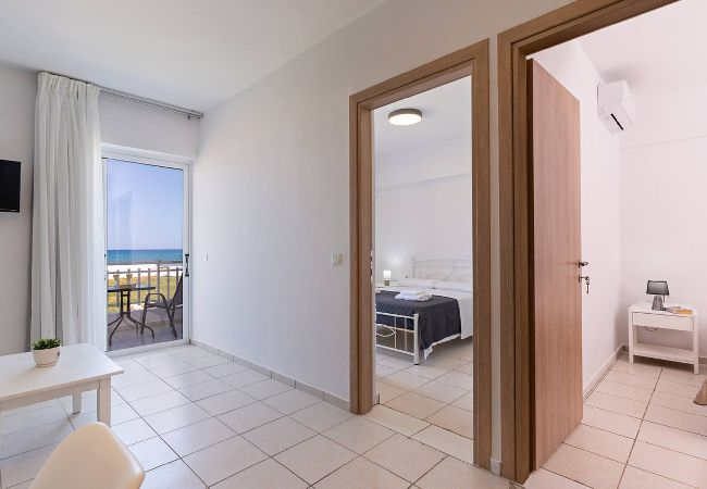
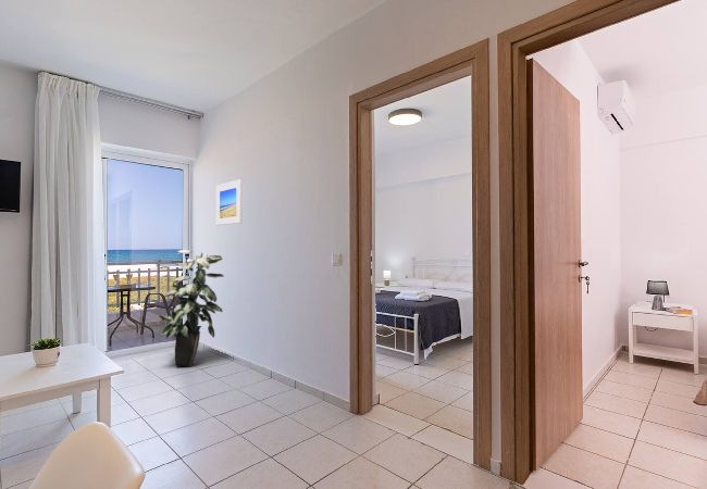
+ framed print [215,178,243,226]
+ indoor plant [158,249,225,367]
